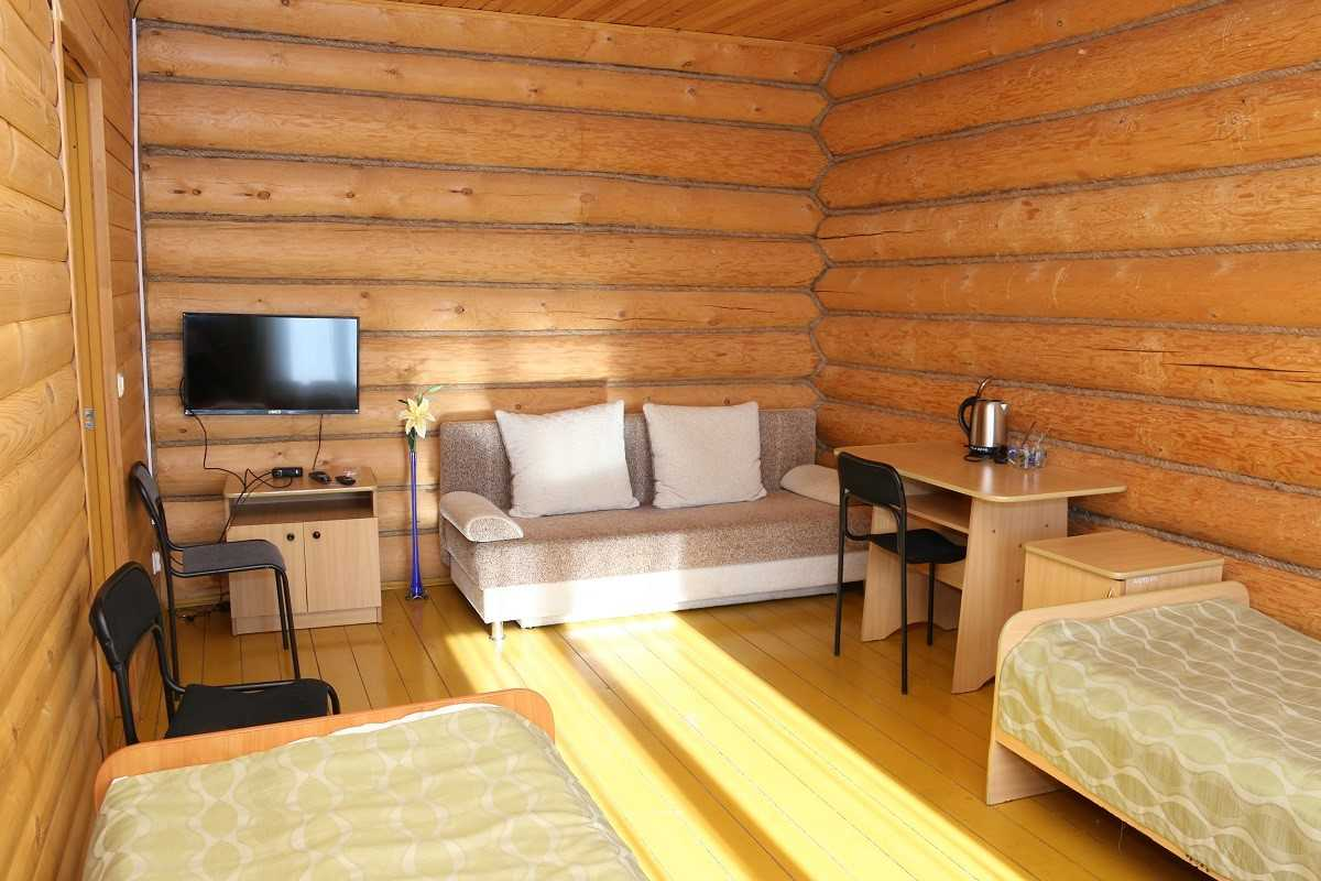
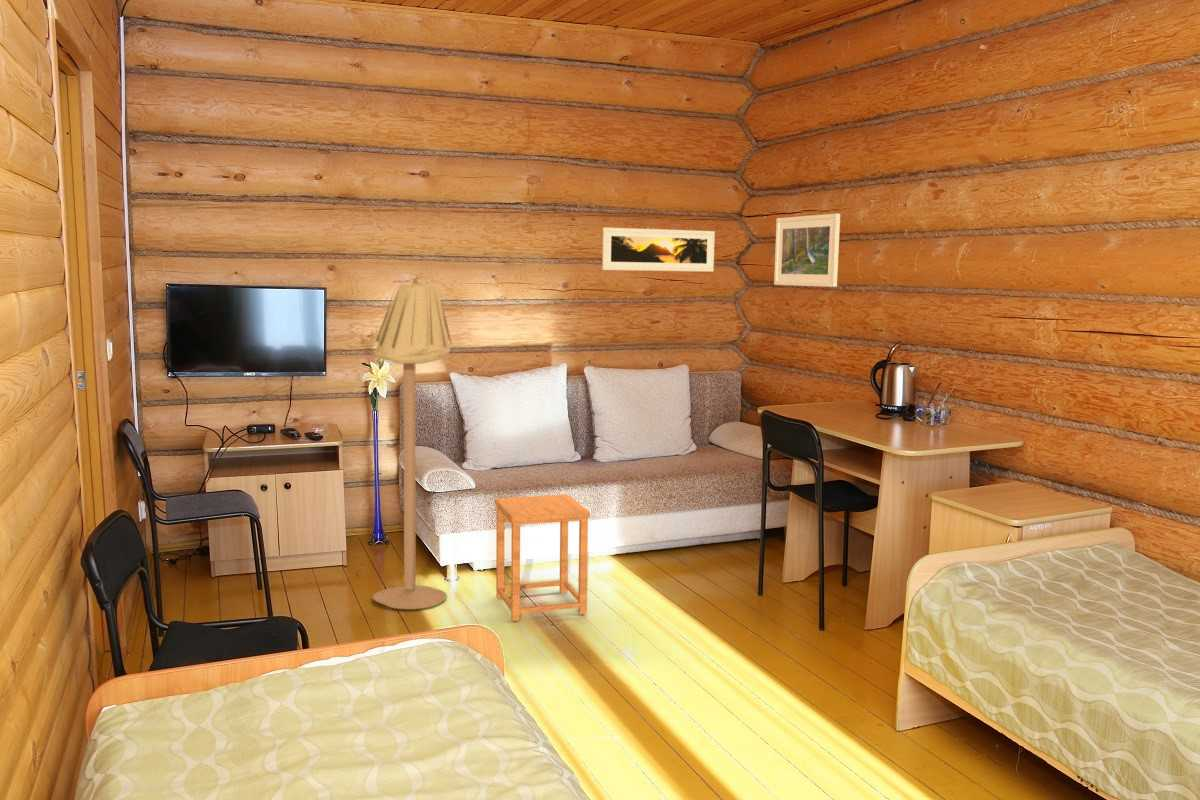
+ floor lamp [372,277,453,610]
+ side table [494,493,591,622]
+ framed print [773,213,841,288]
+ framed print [601,226,716,273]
